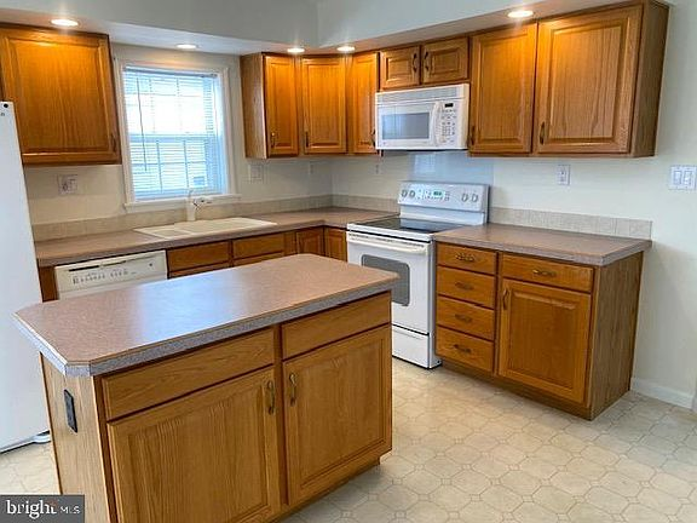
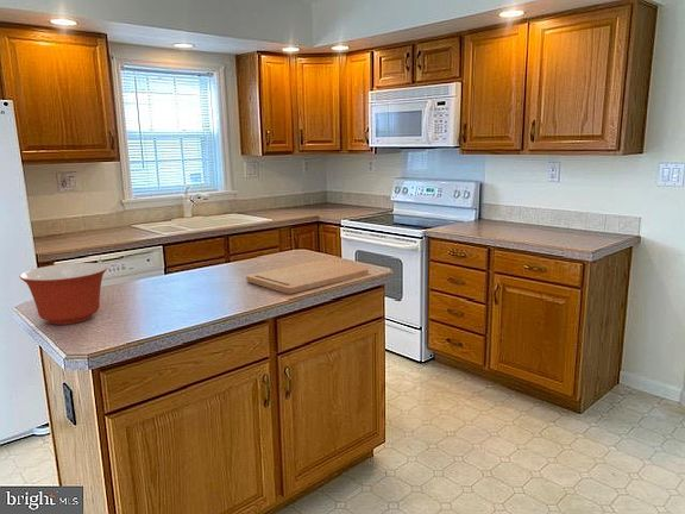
+ mixing bowl [18,262,108,326]
+ cutting board [245,259,370,294]
